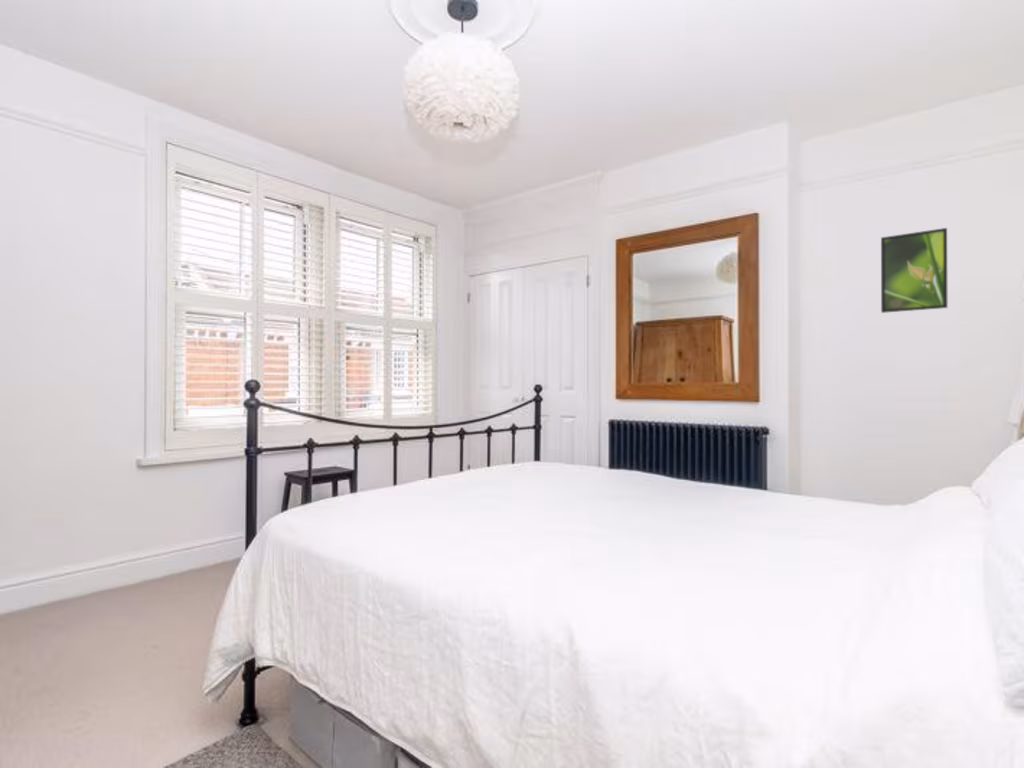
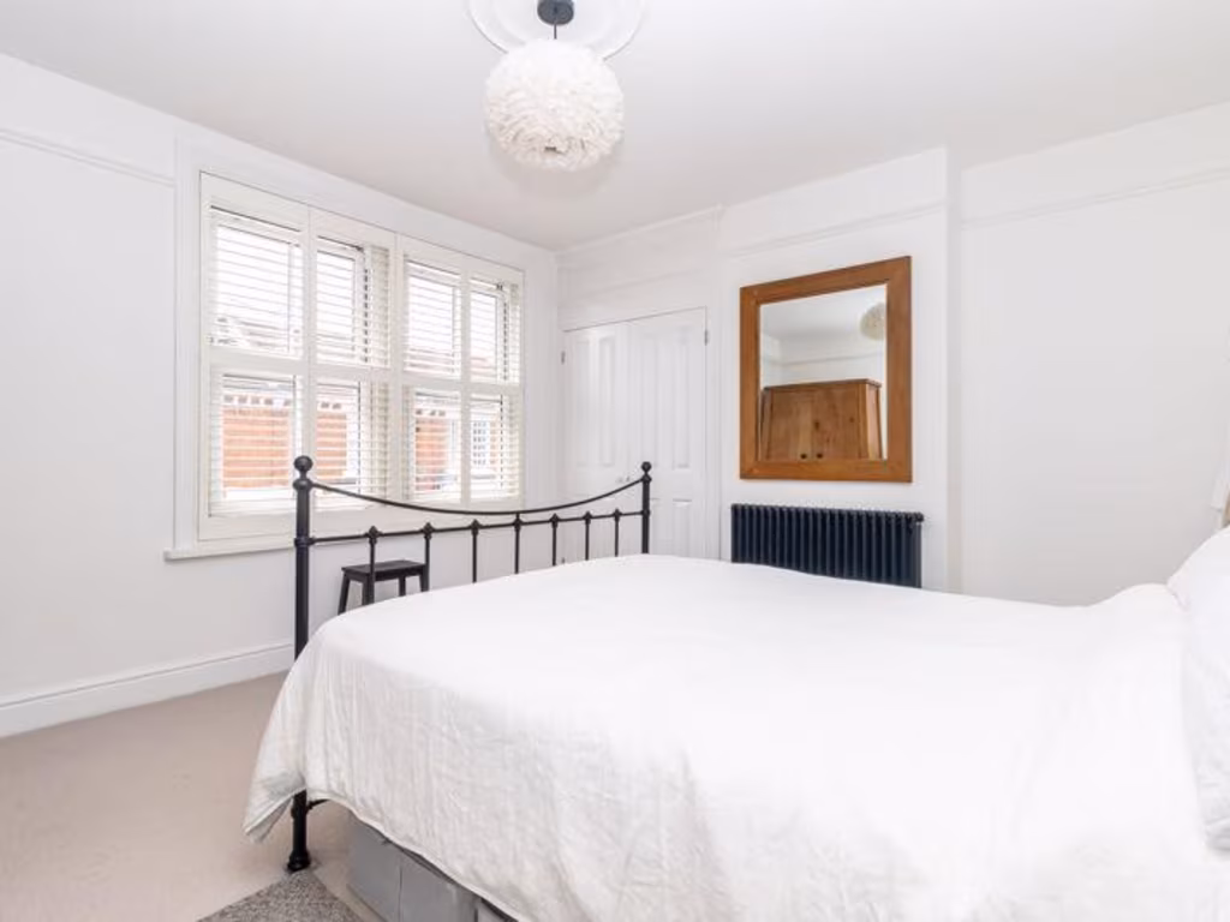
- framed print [880,227,949,314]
